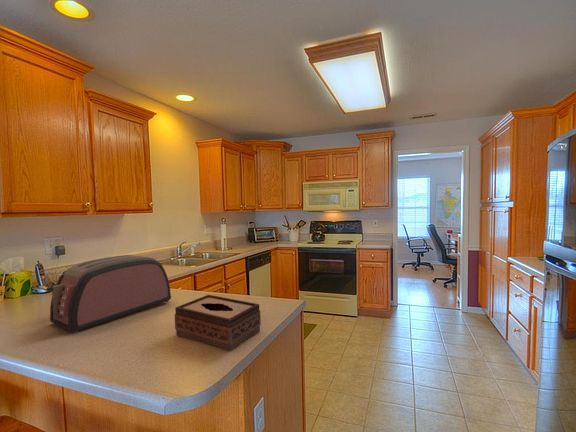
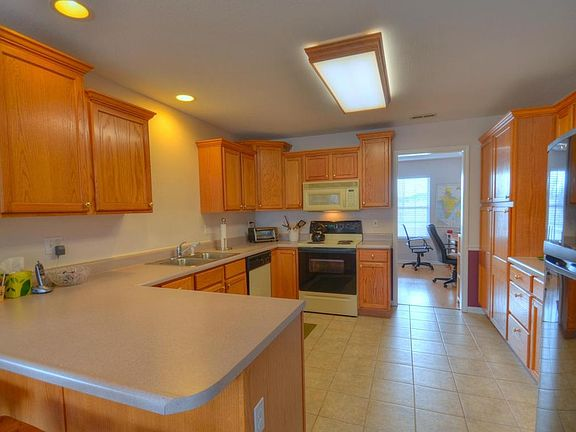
- toaster [46,254,172,334]
- tissue box [174,294,262,352]
